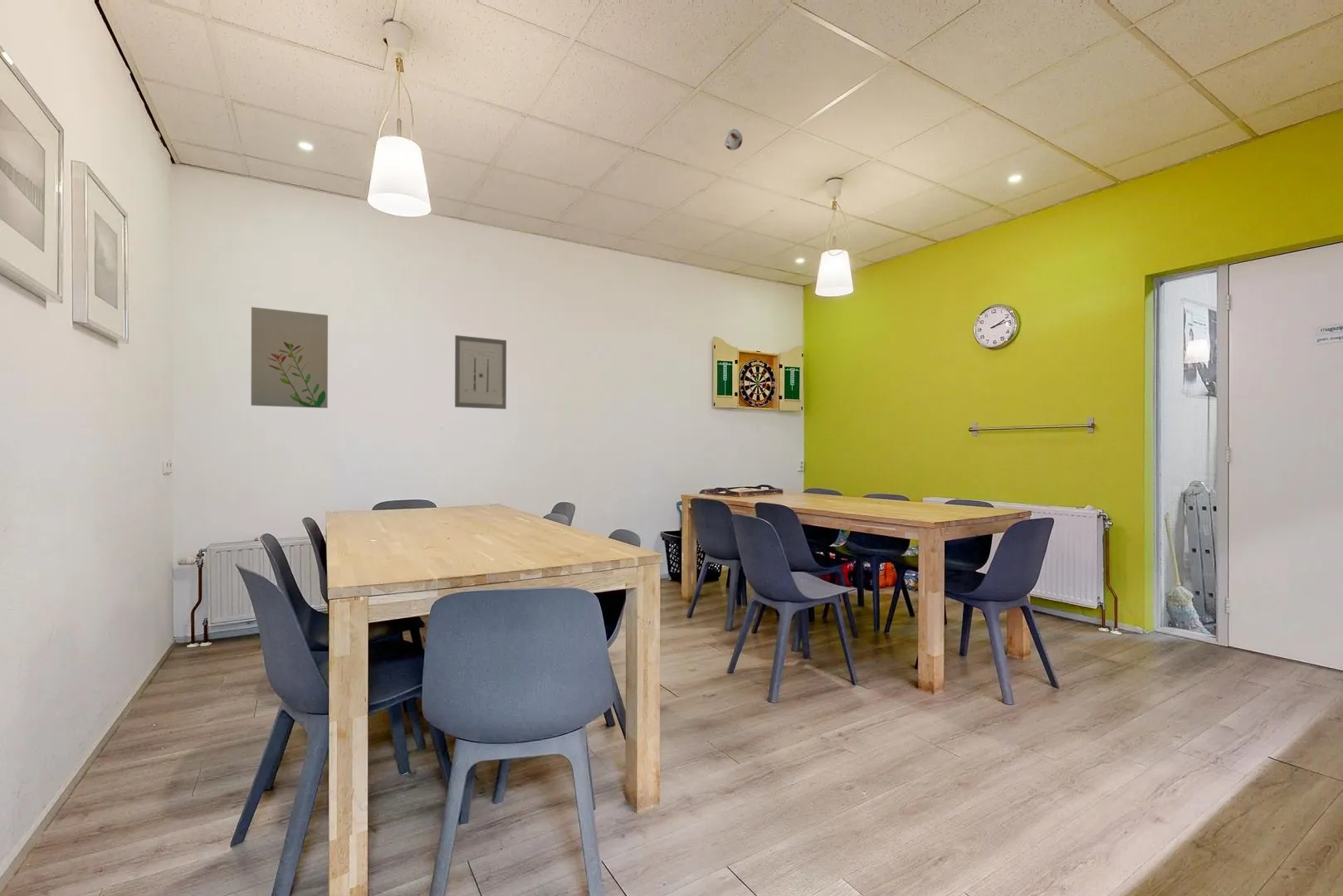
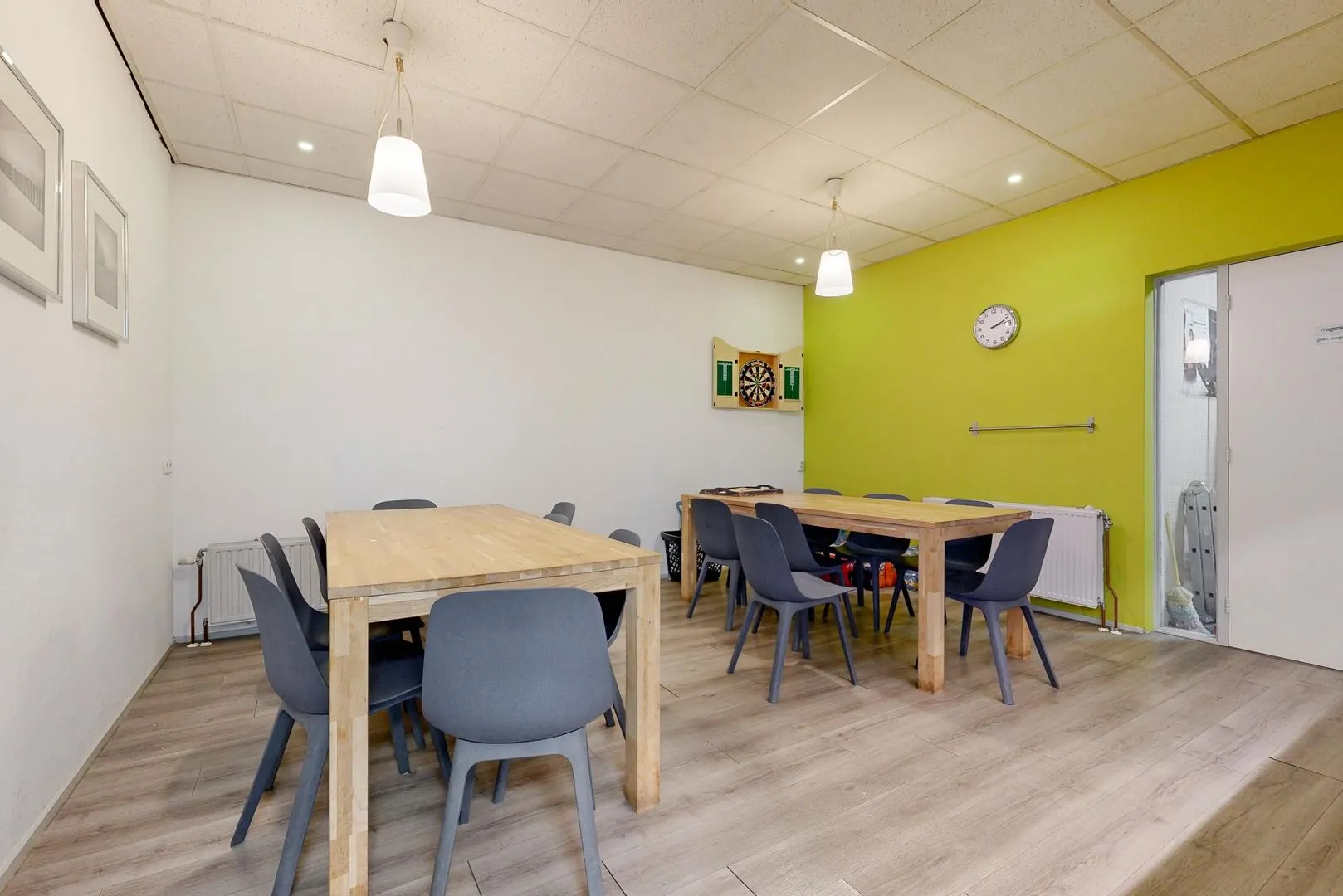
- wall art [454,334,507,410]
- smoke detector [723,128,744,151]
- wall art [251,306,329,409]
